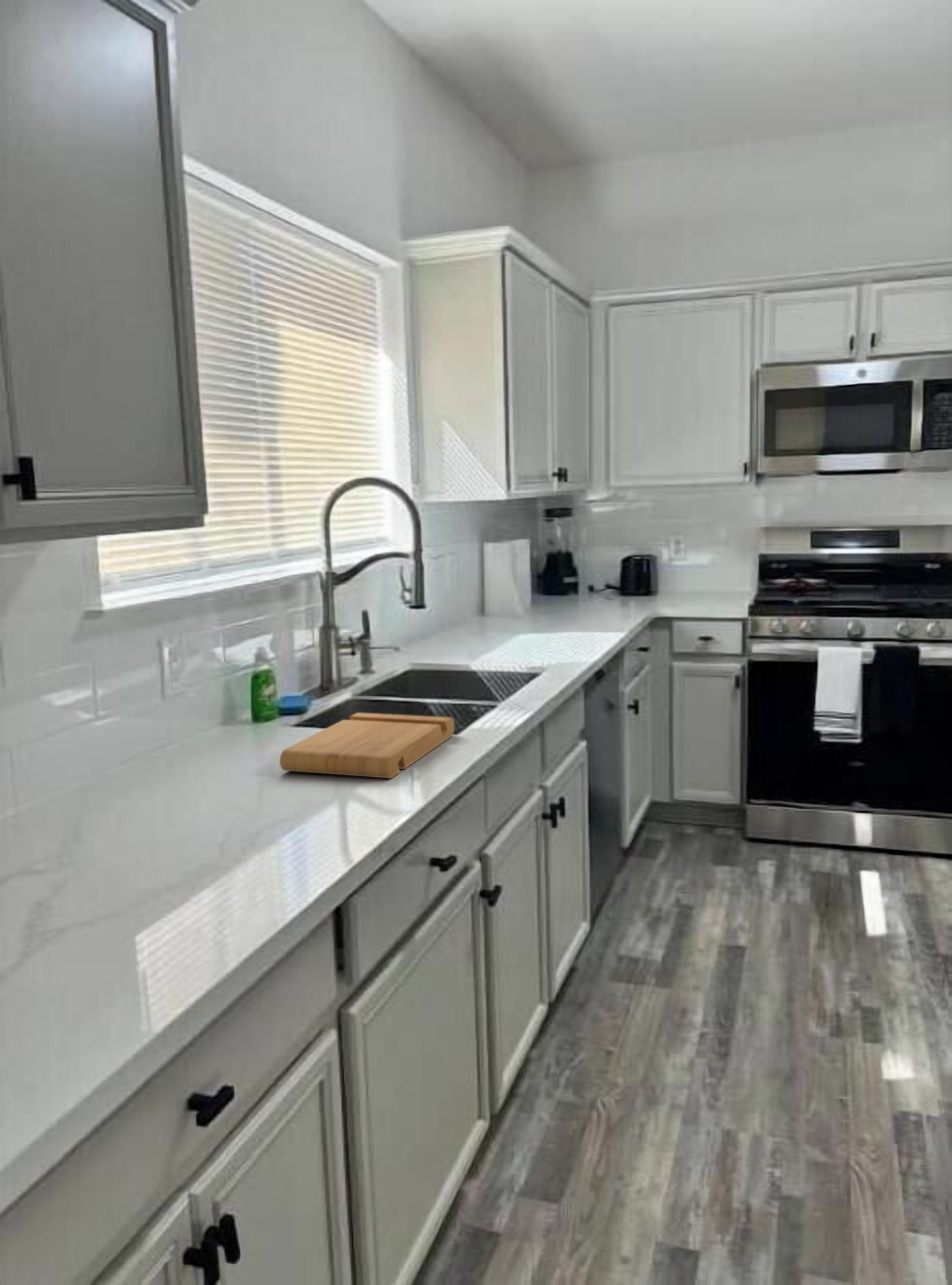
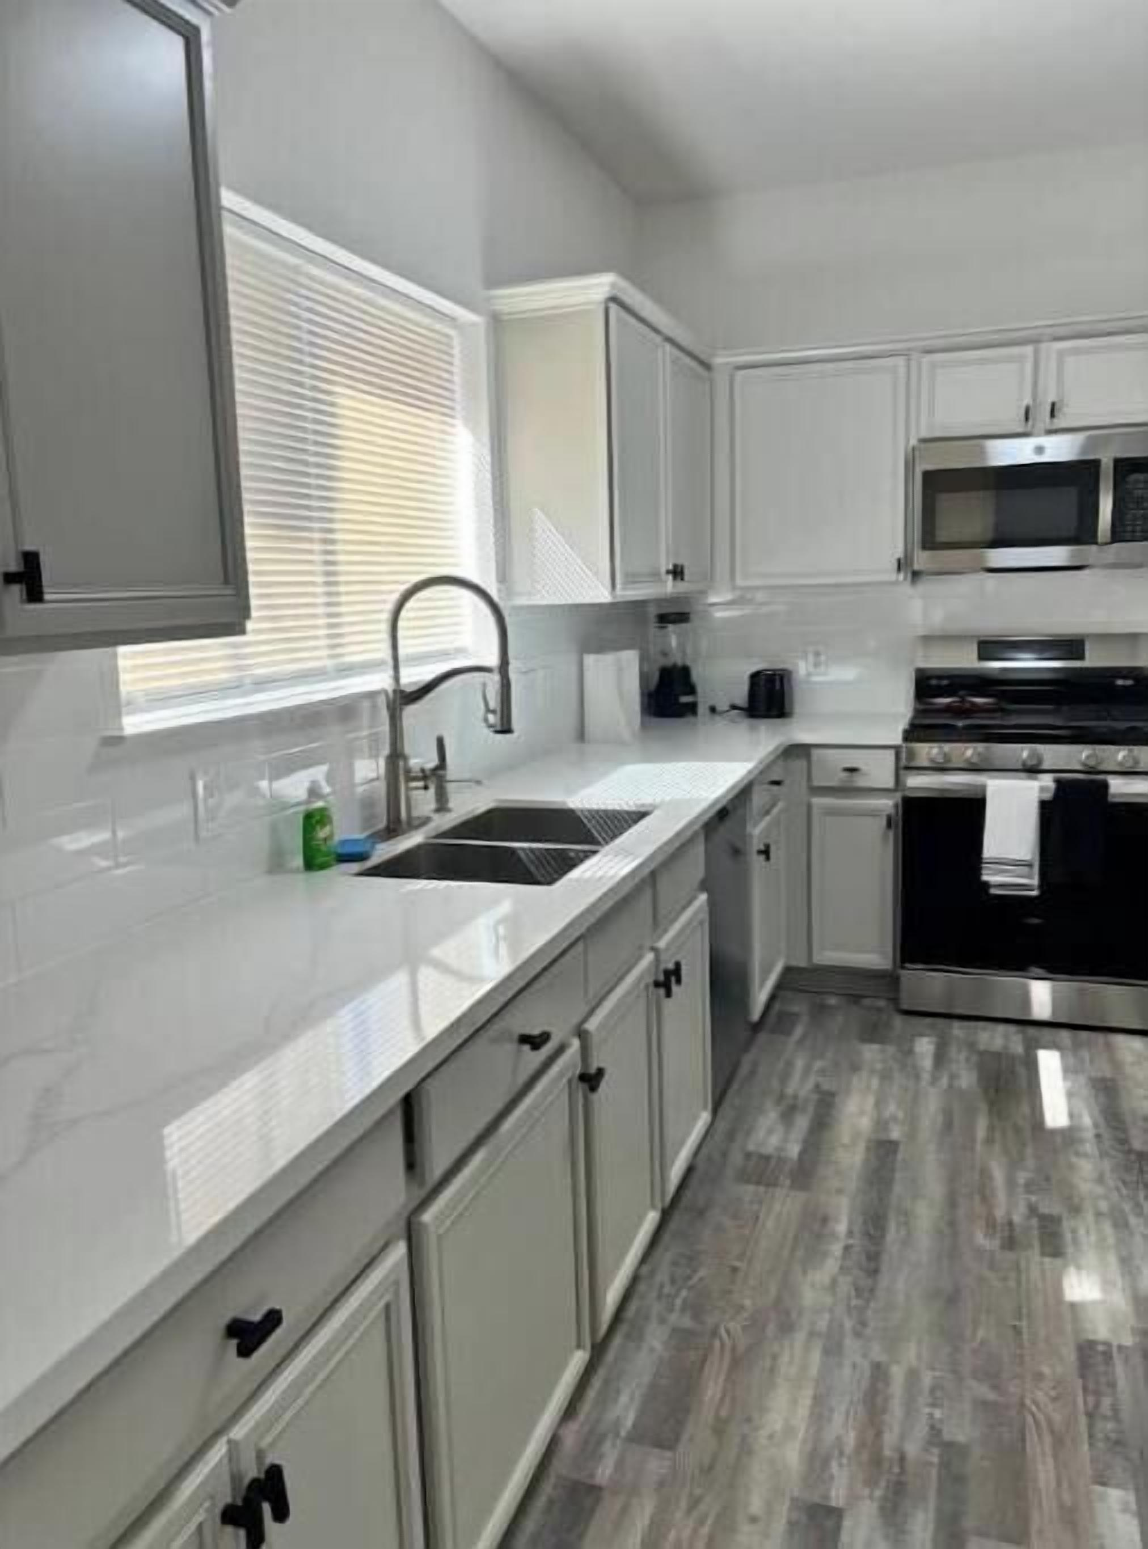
- cutting board [279,712,455,779]
